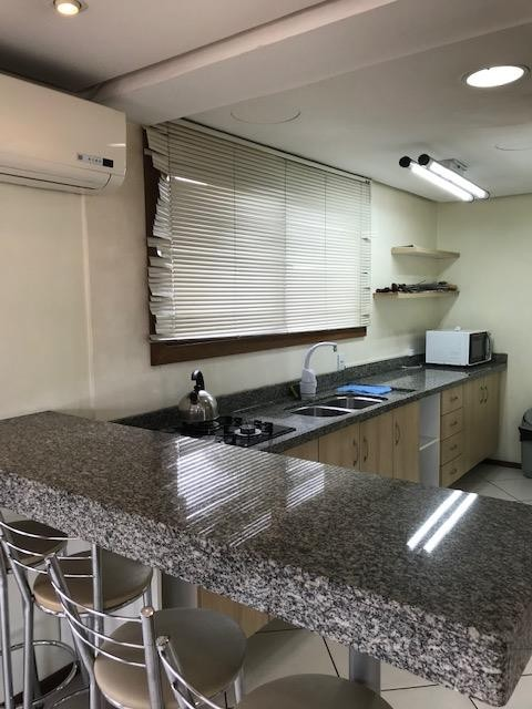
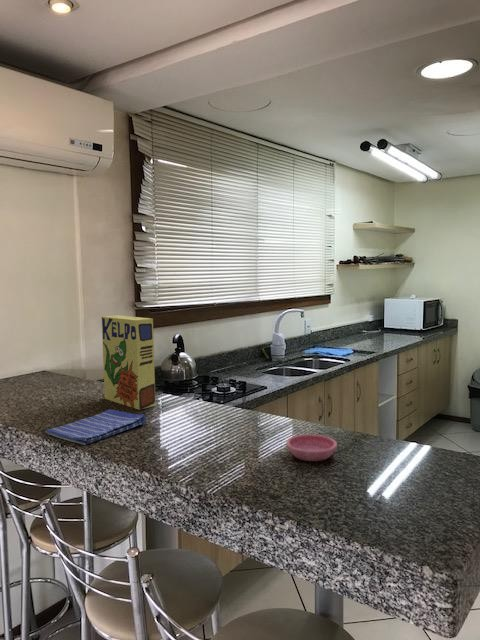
+ saucer [285,433,338,462]
+ cereal box [101,314,157,411]
+ dish towel [44,409,147,446]
